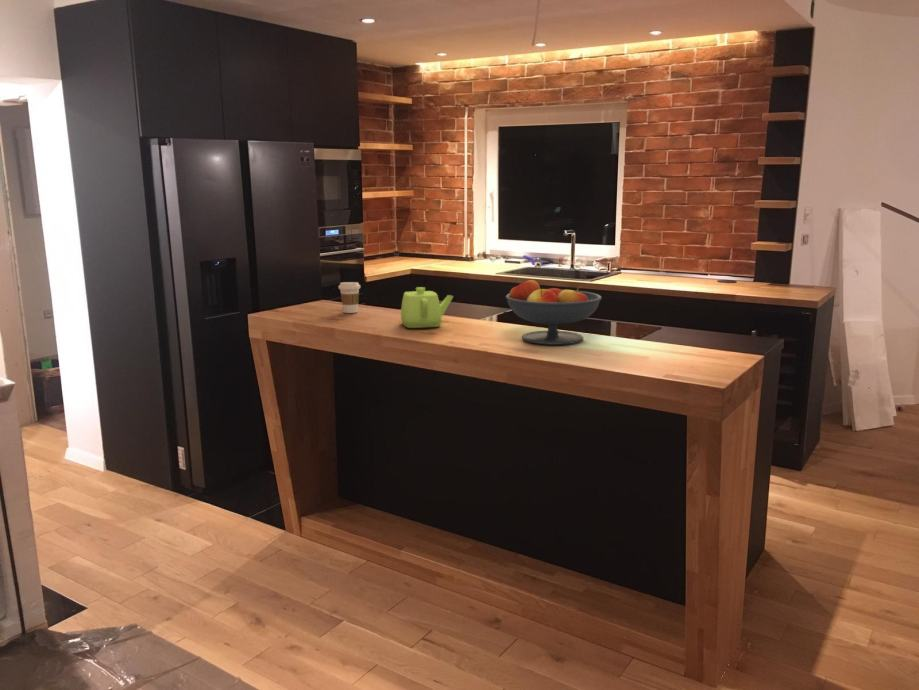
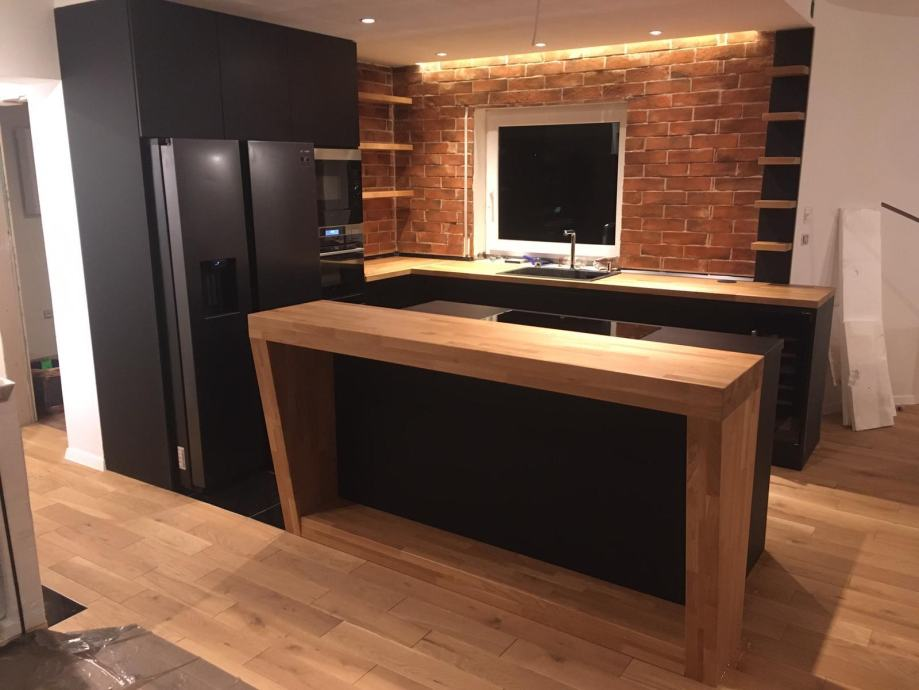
- coffee cup [337,281,362,314]
- teapot [400,286,454,329]
- fruit bowl [505,279,603,346]
